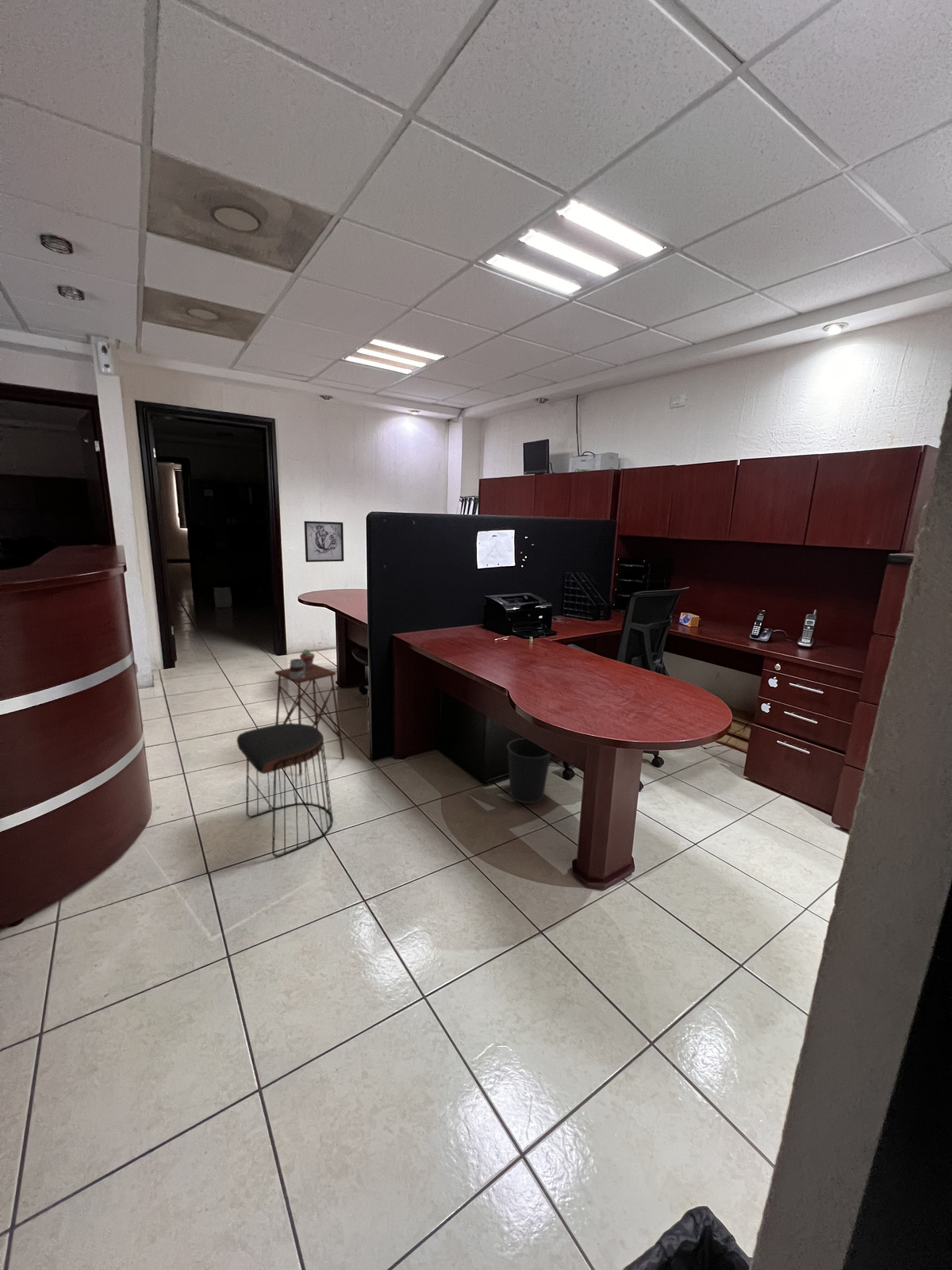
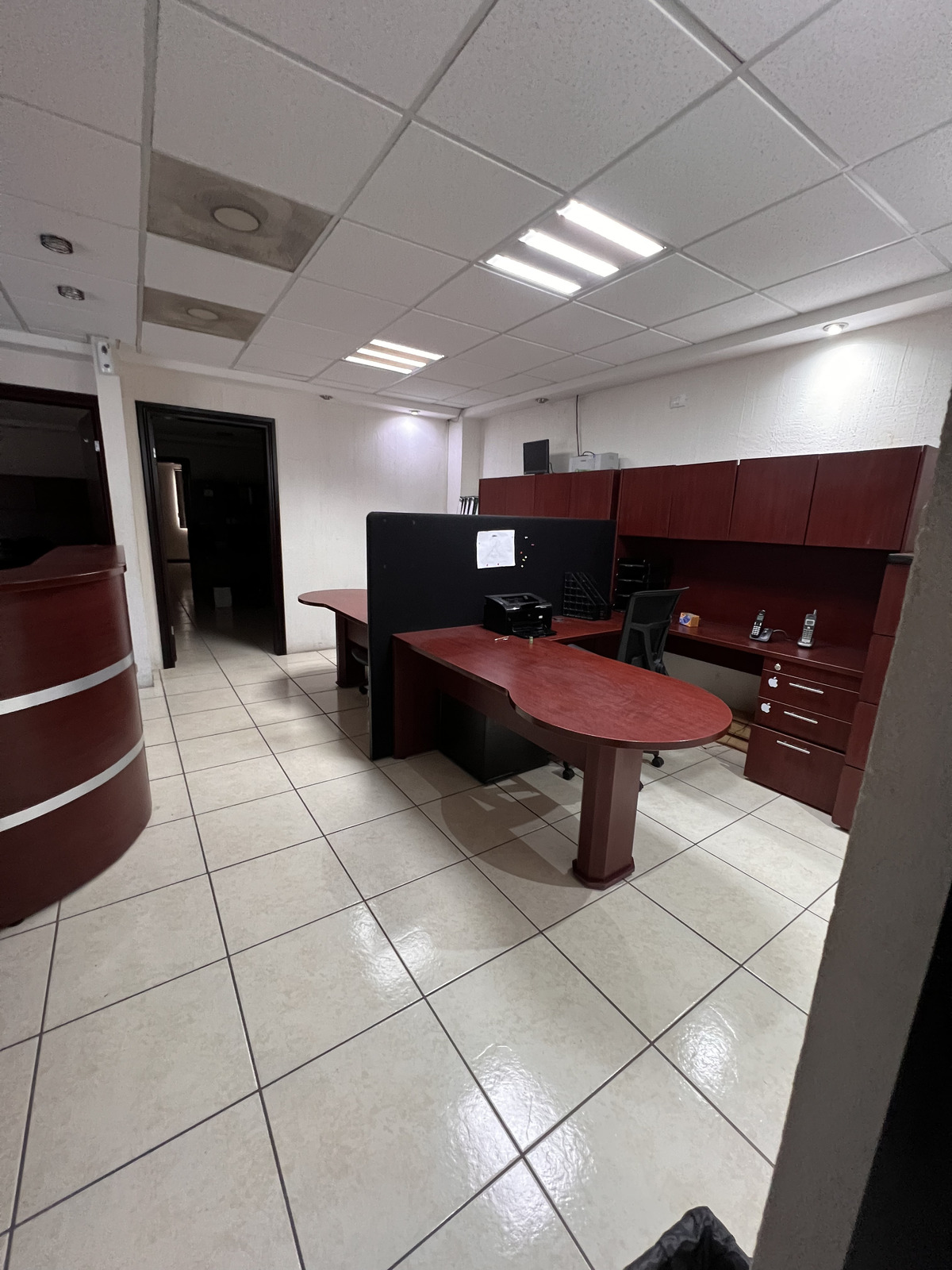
- wastebasket [506,737,551,804]
- mug [289,658,305,679]
- stool [236,722,334,858]
- potted succulent [299,648,315,668]
- wall art [303,521,344,563]
- side table [274,663,345,775]
